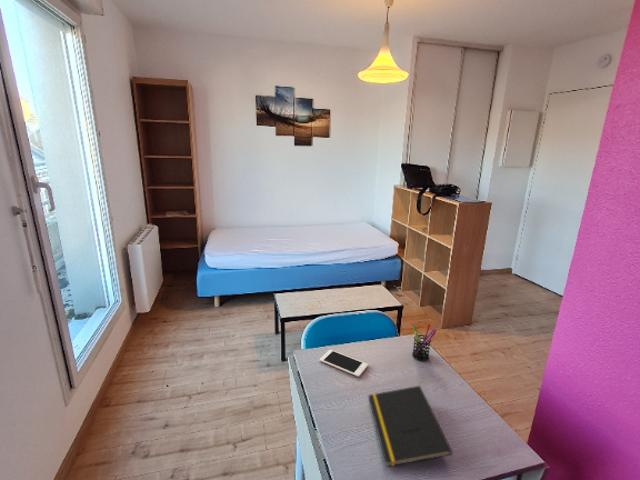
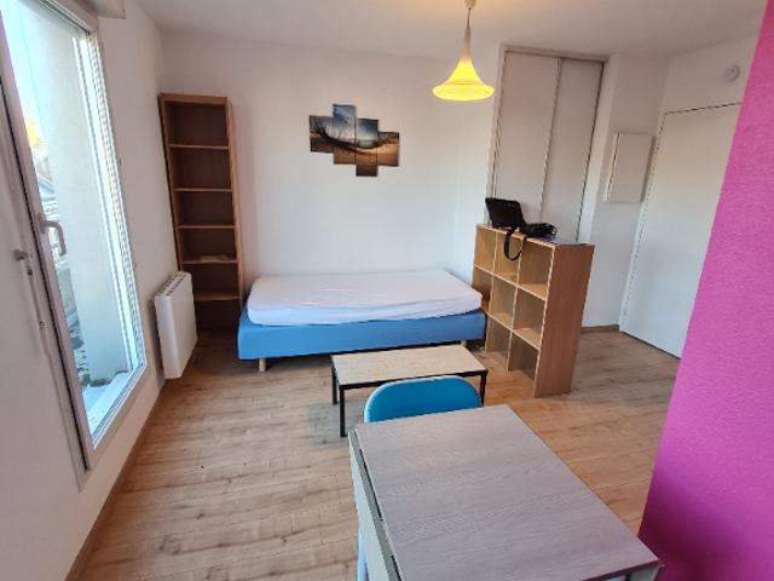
- notepad [367,385,454,468]
- cell phone [319,349,369,378]
- pen holder [411,323,438,362]
